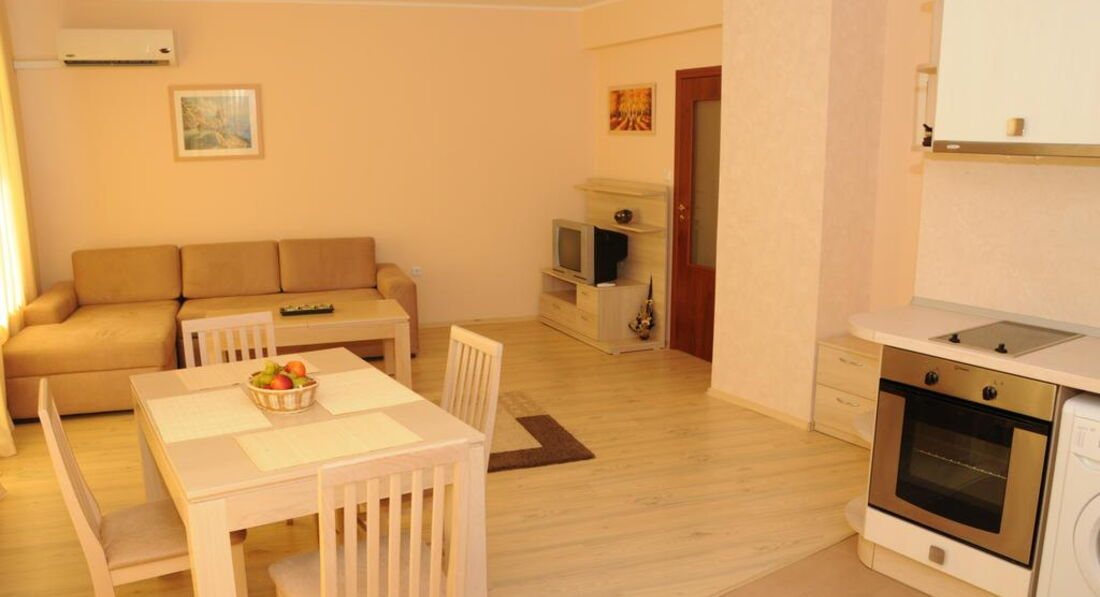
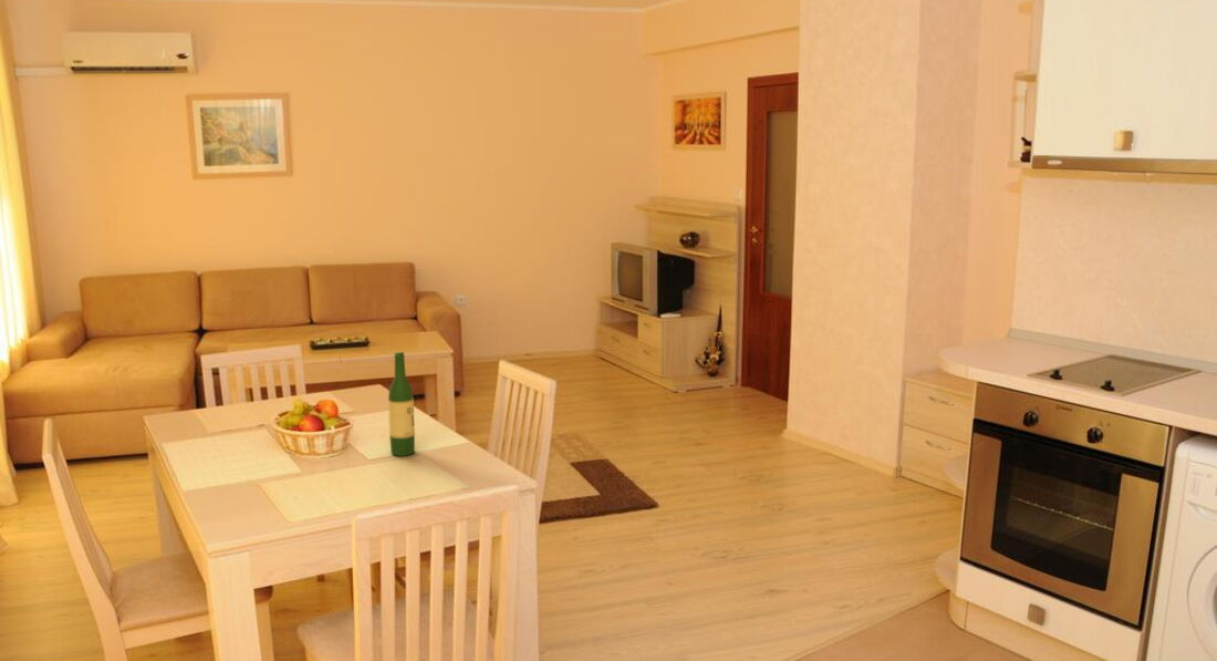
+ wine bottle [387,351,416,457]
